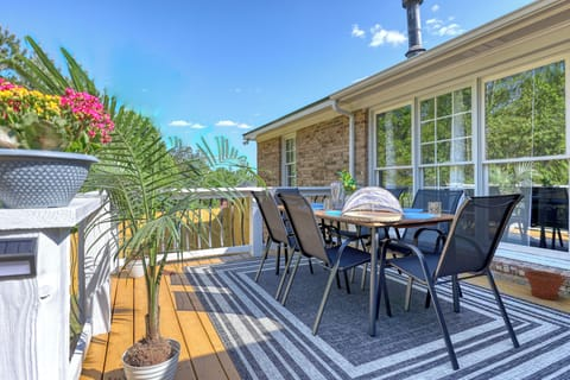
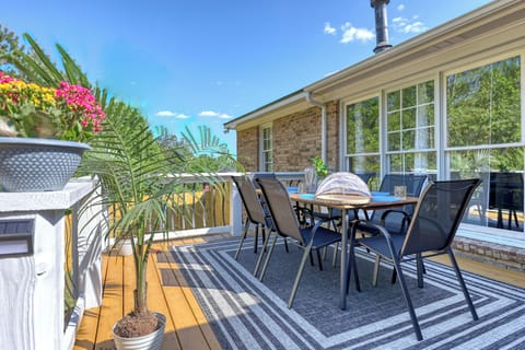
- plant pot [522,270,568,300]
